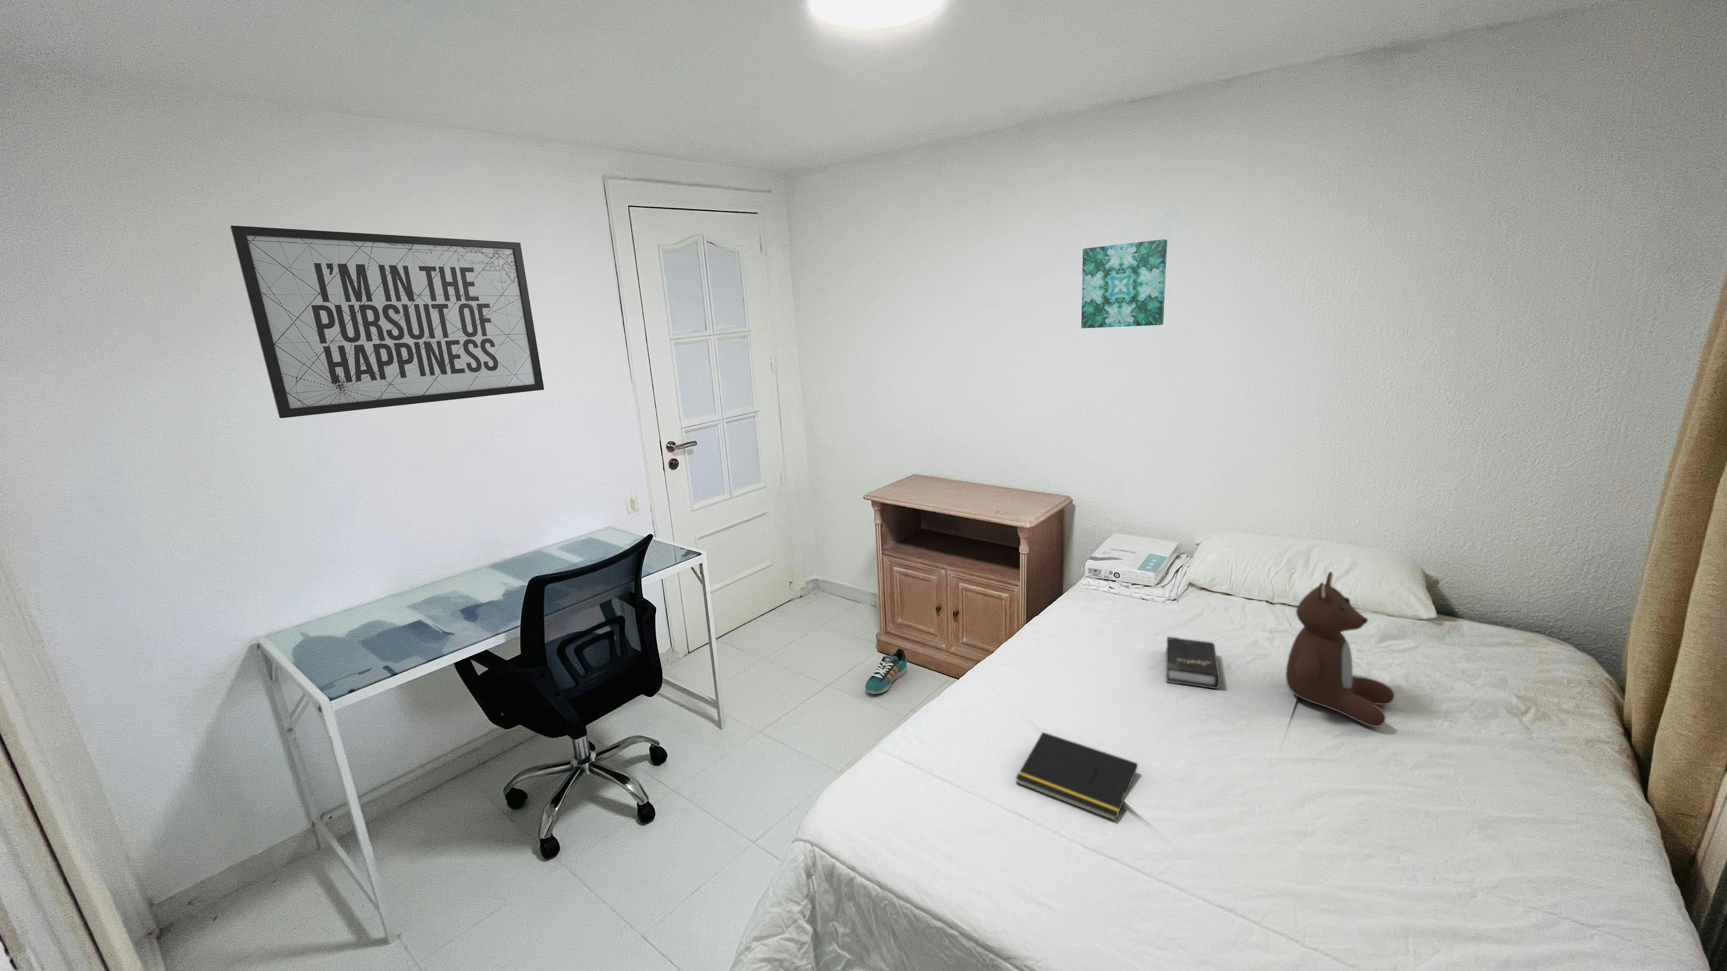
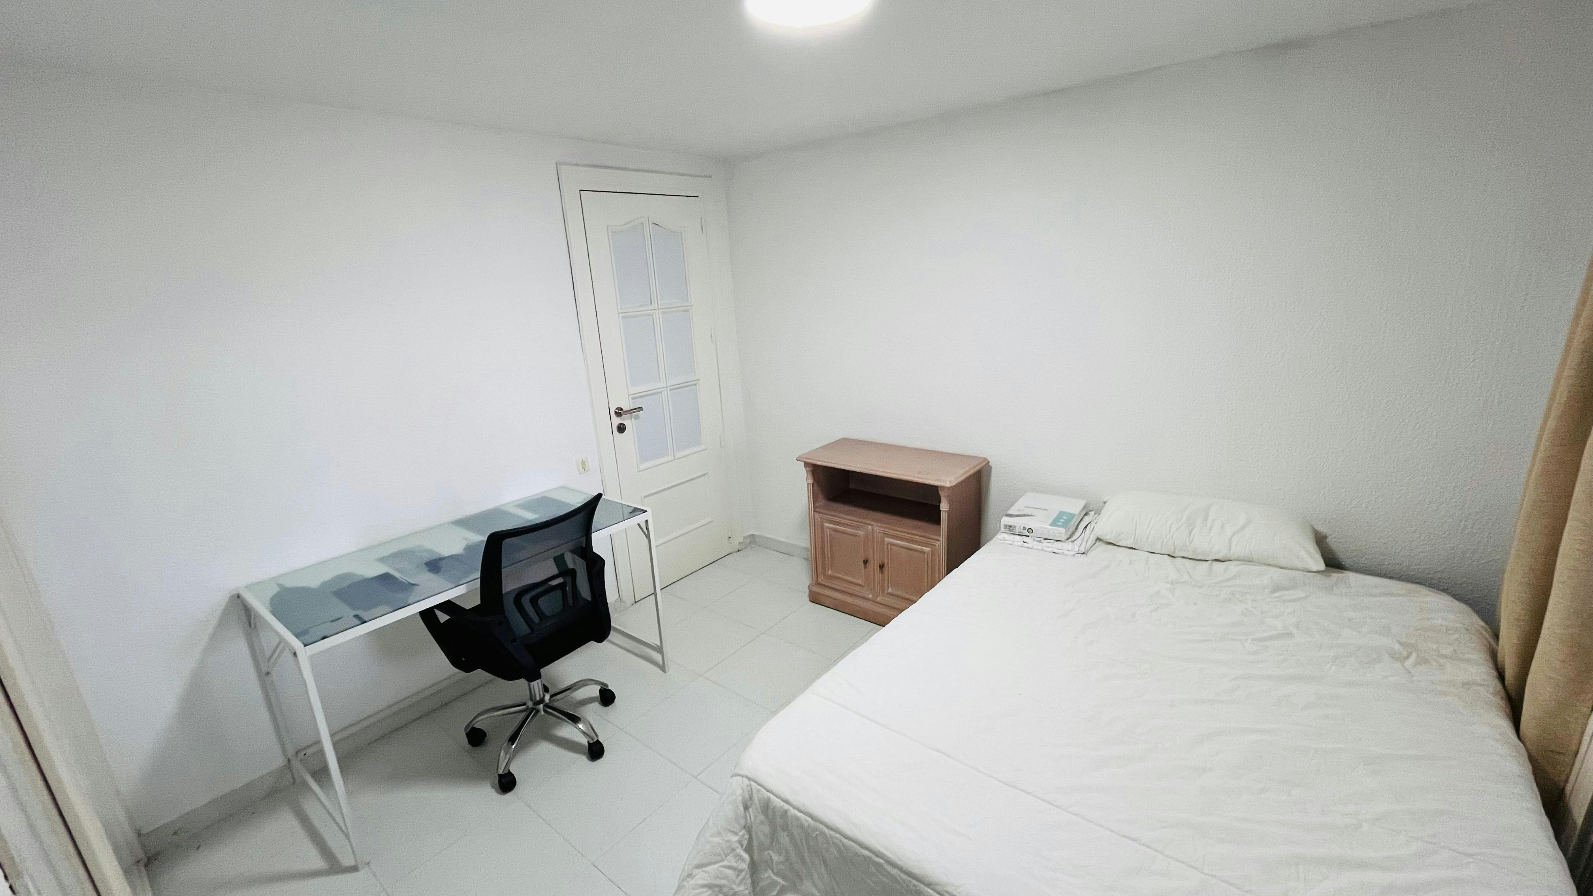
- mirror [230,225,544,419]
- hardback book [1166,637,1221,689]
- notepad [1015,732,1137,822]
- wall art [1081,239,1167,328]
- teddy bear [1286,571,1395,728]
- sneaker [865,649,907,695]
